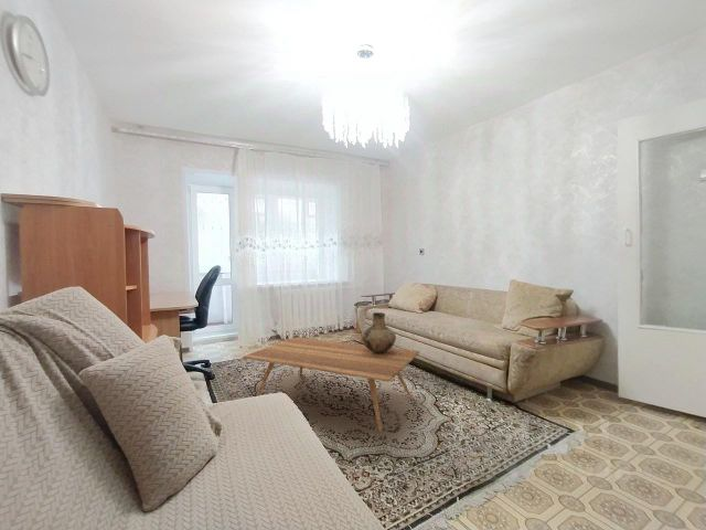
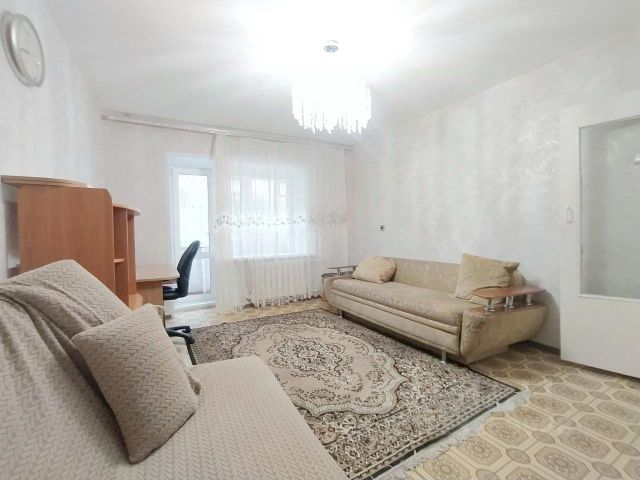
- vase [361,311,397,353]
- coffee table [242,337,420,433]
